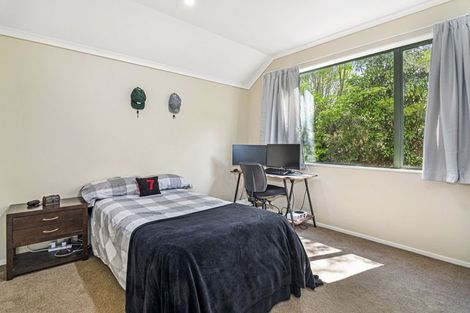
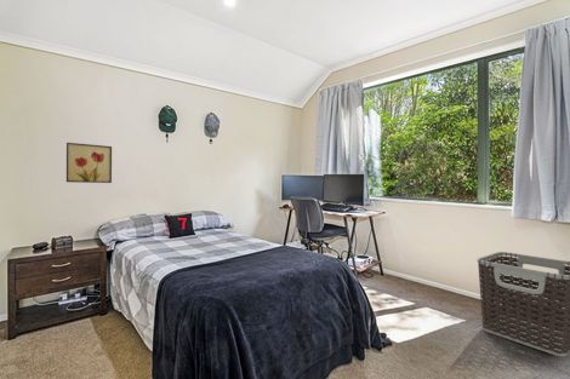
+ clothes hamper [477,251,570,357]
+ wall art [65,142,113,184]
